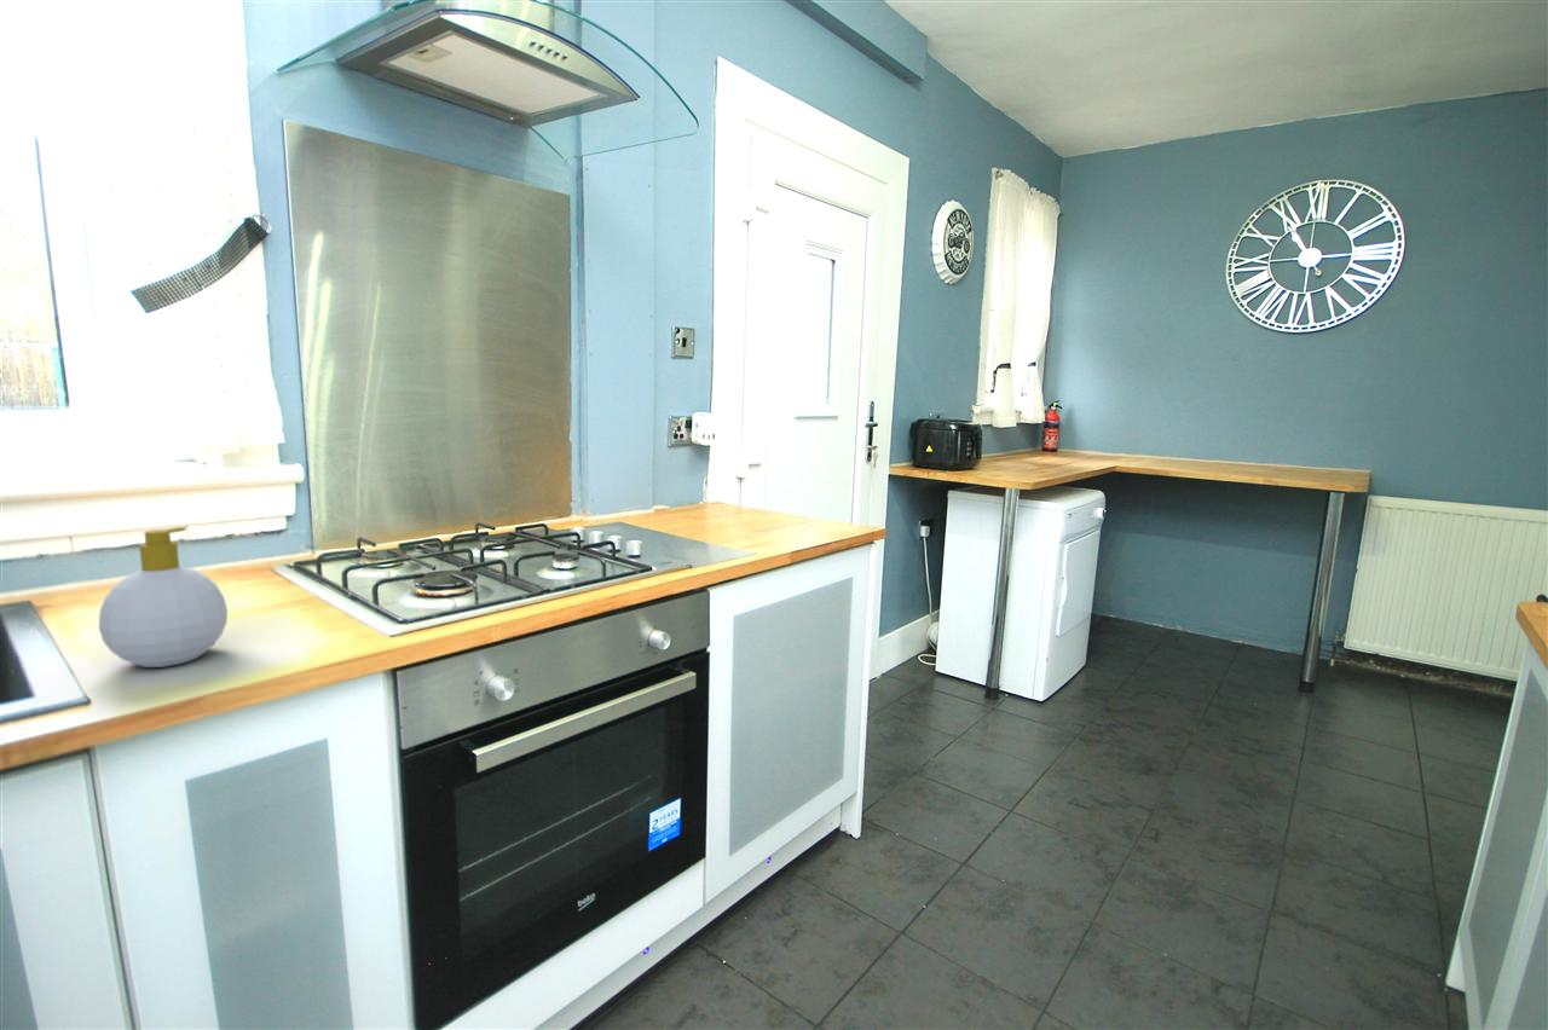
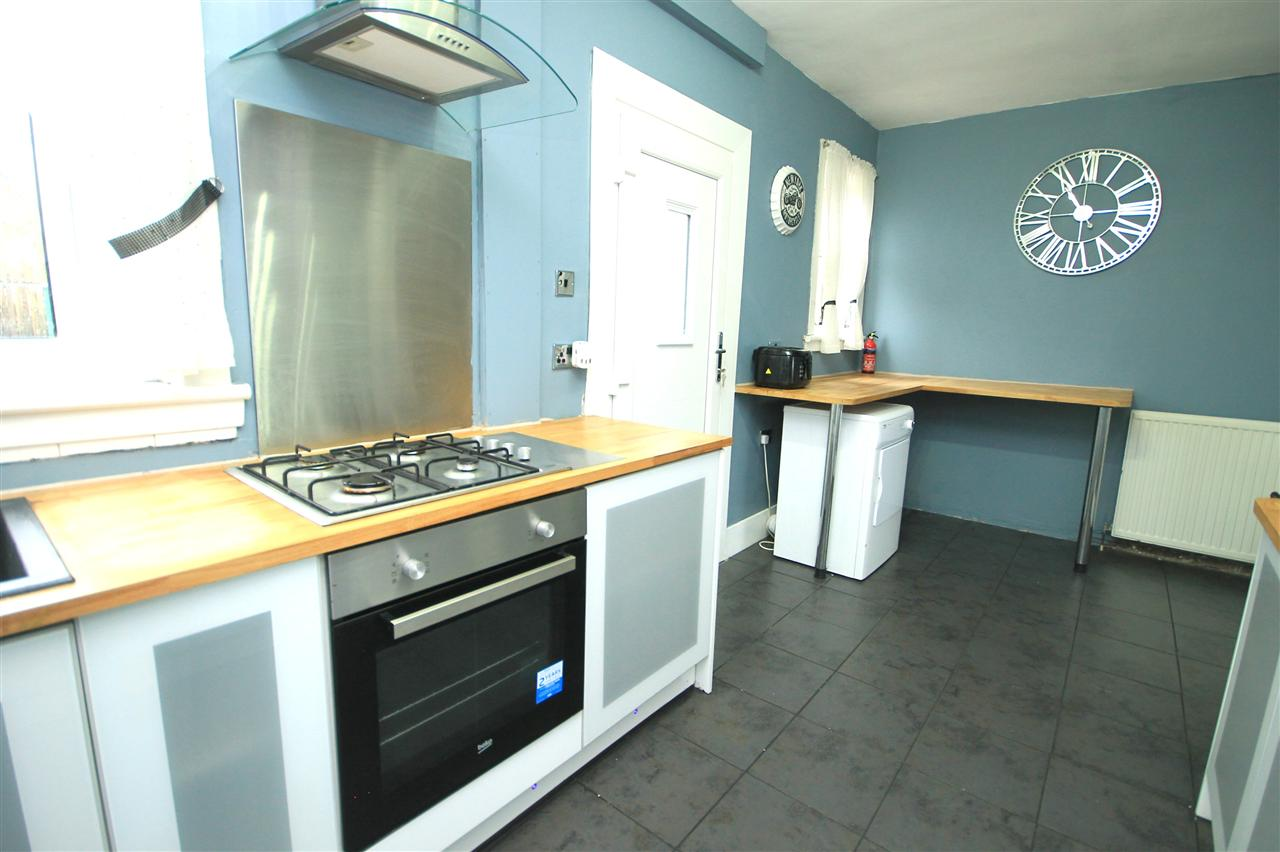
- soap bottle [98,526,229,669]
